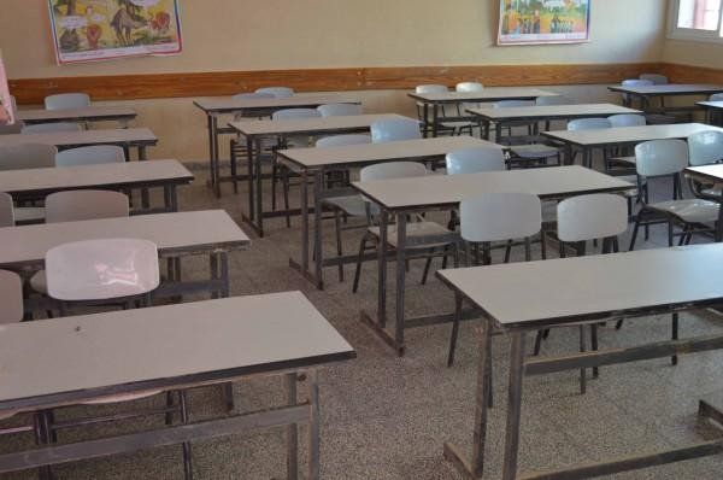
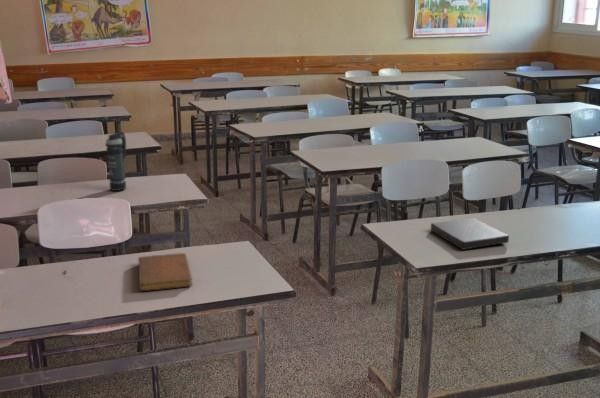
+ smoke grenade [104,131,127,192]
+ book [430,217,510,251]
+ notebook [137,252,193,292]
